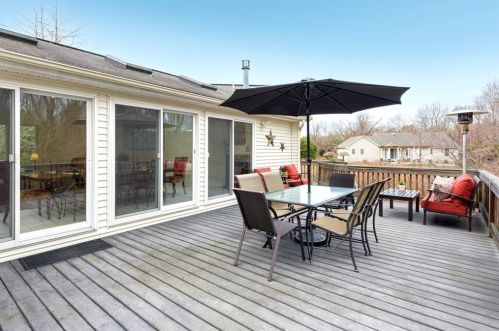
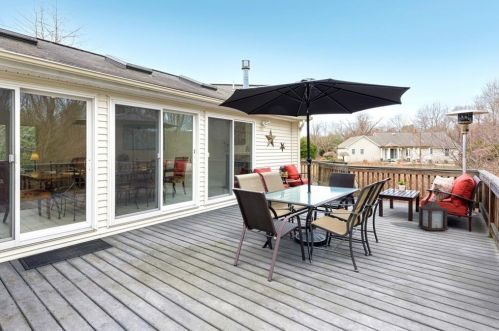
+ lantern [417,197,450,232]
